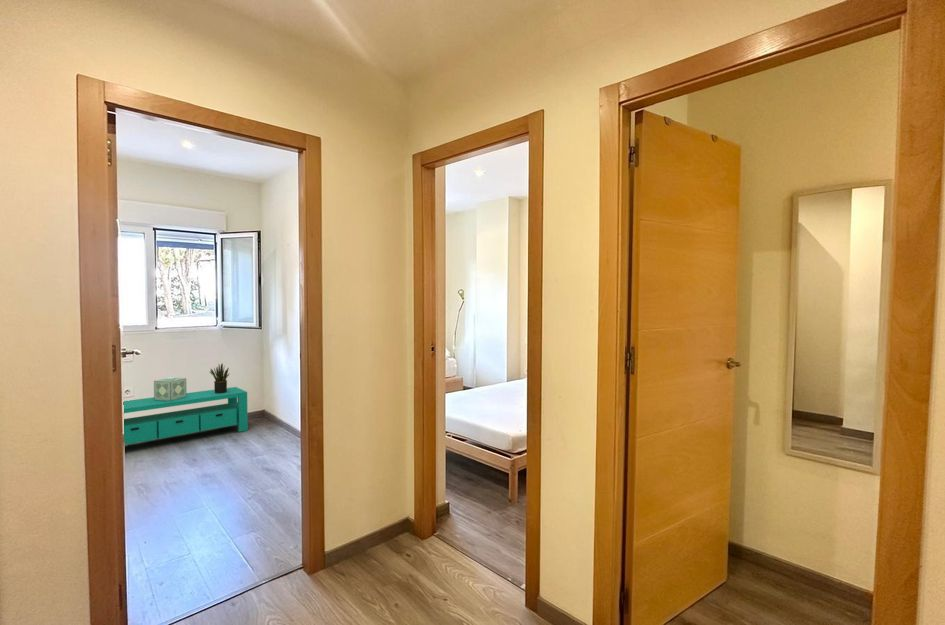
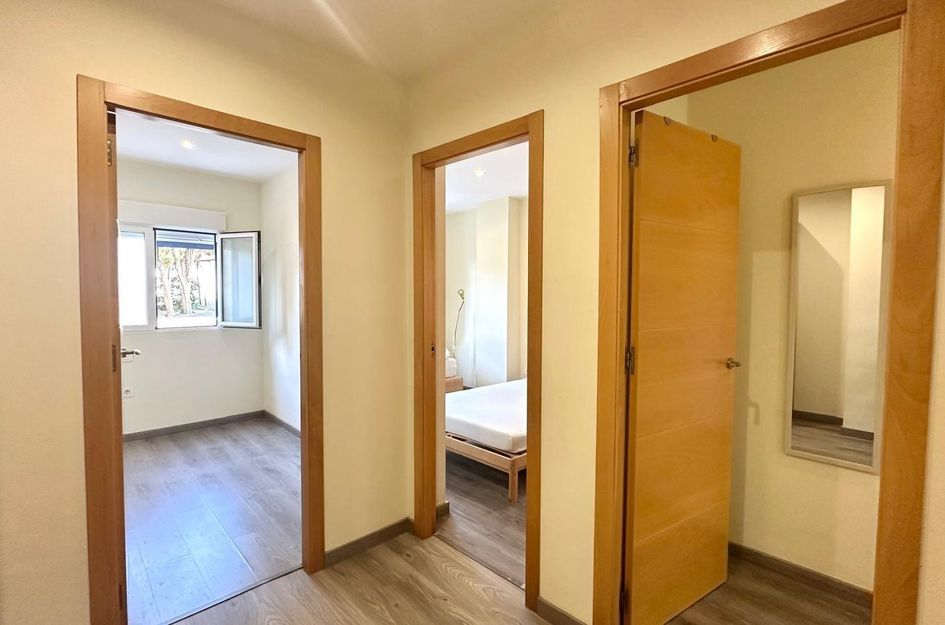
- decorative box [153,376,187,401]
- storage bench [123,386,249,446]
- potted plant [209,362,231,393]
